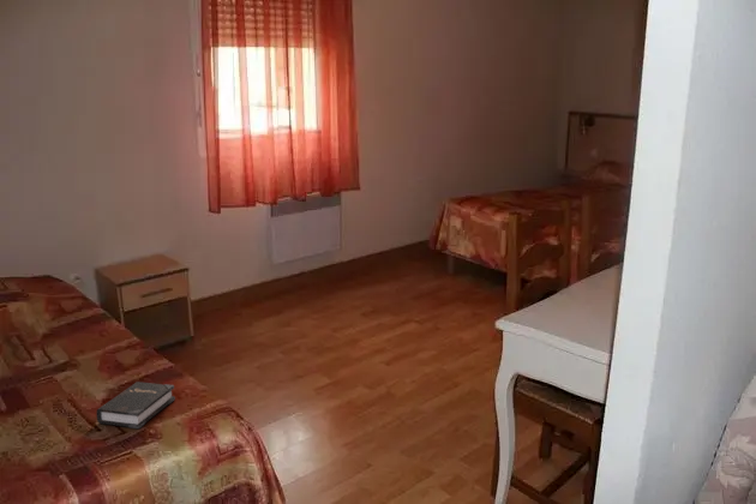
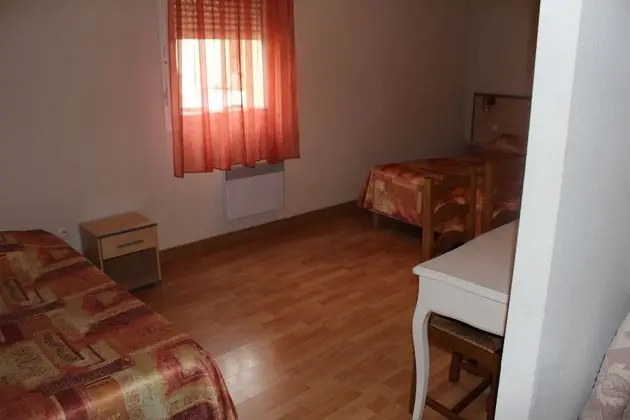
- hardback book [96,380,176,430]
